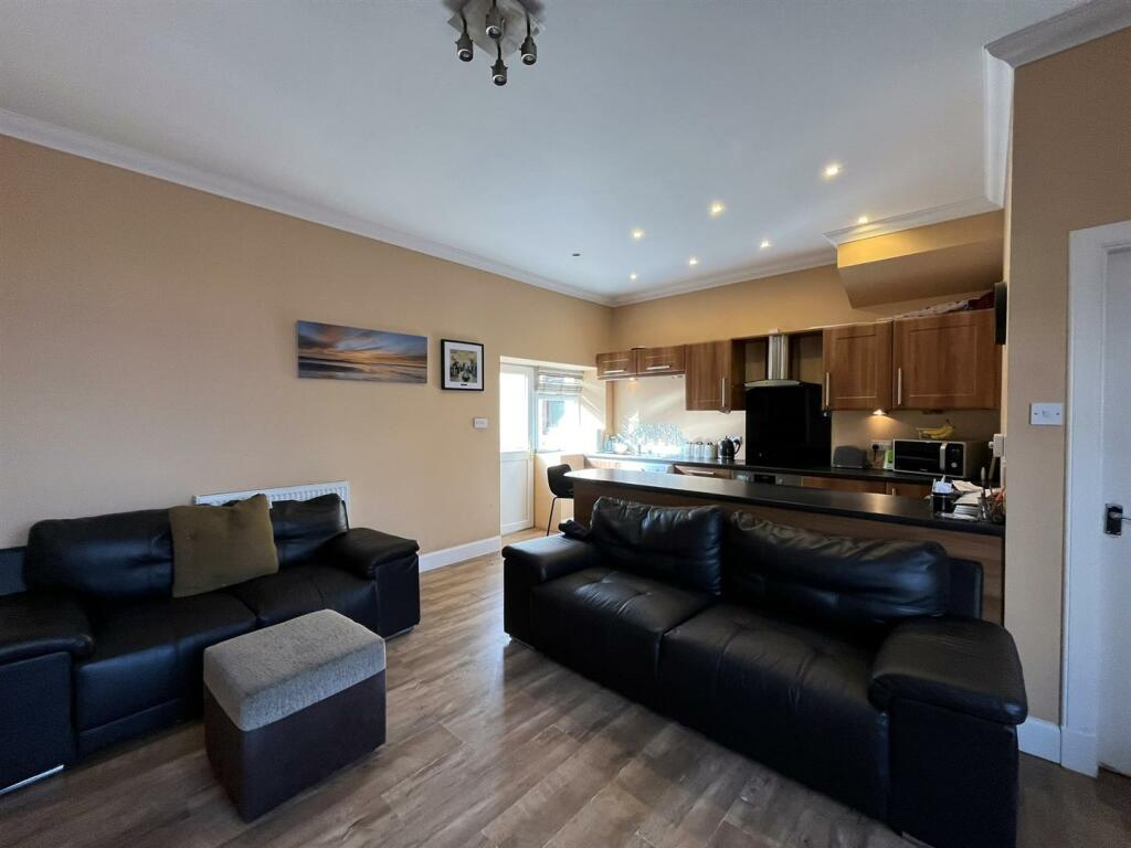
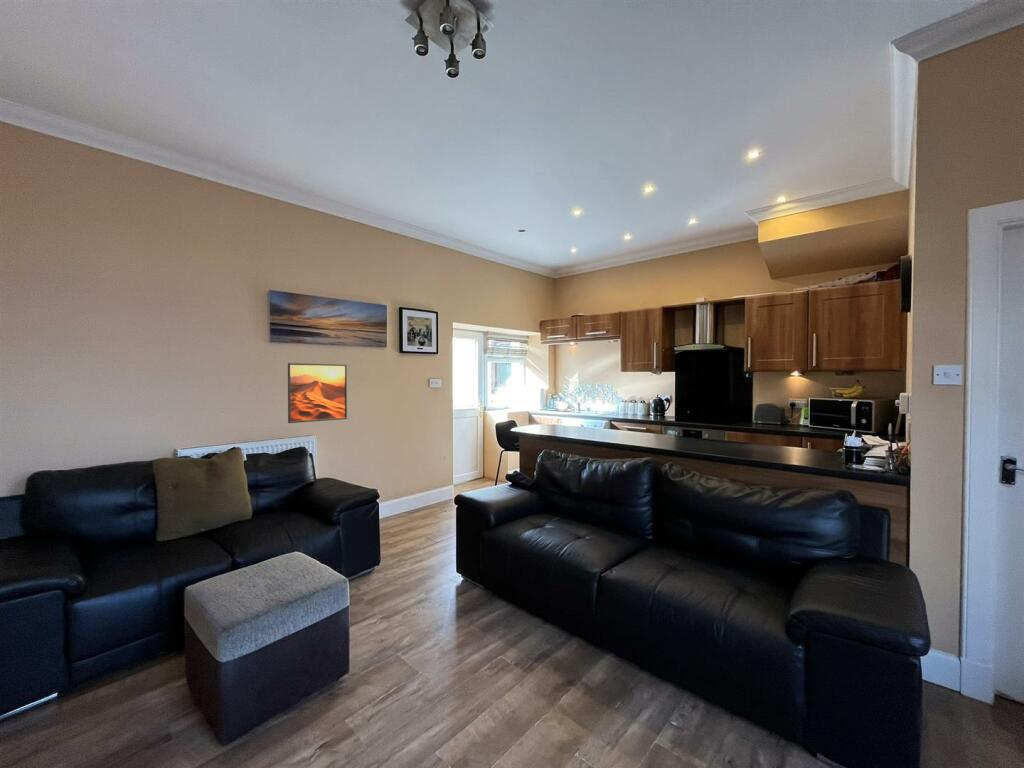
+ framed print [287,362,348,424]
